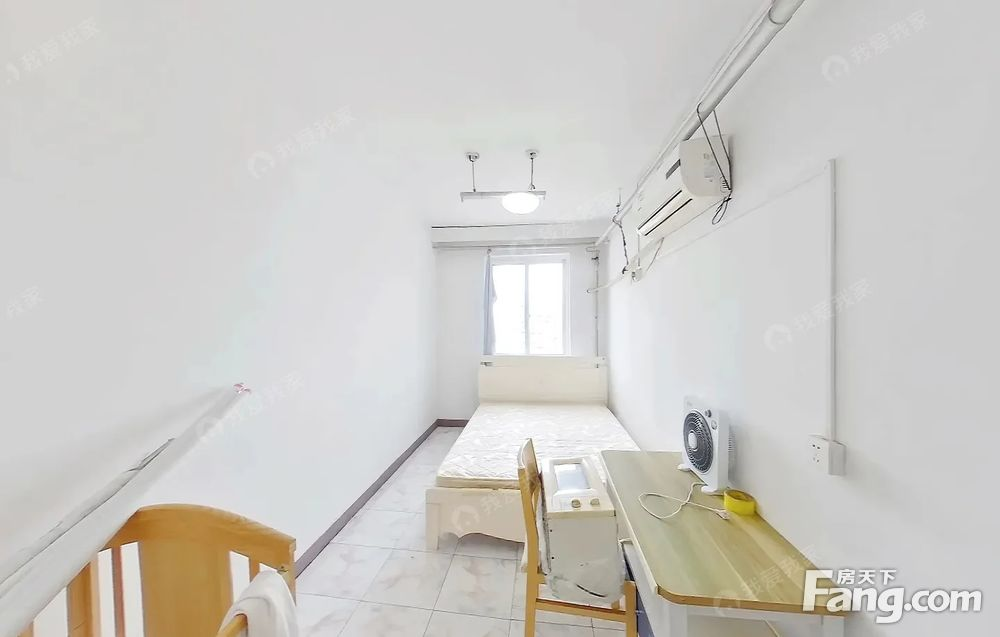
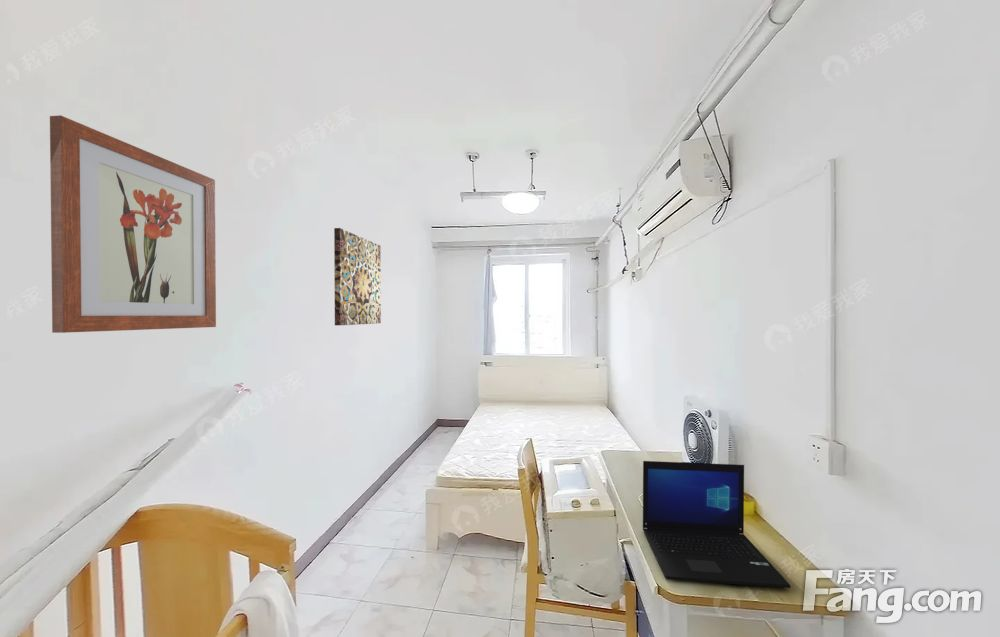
+ laptop [642,460,792,589]
+ wall art [333,227,382,326]
+ wall art [49,114,217,334]
